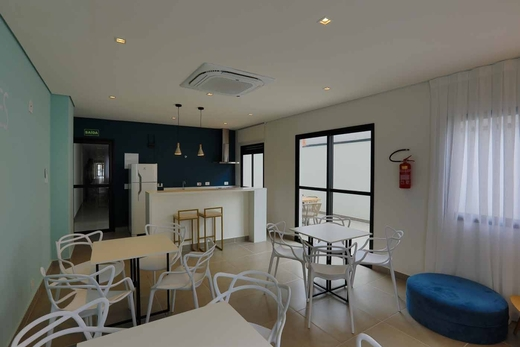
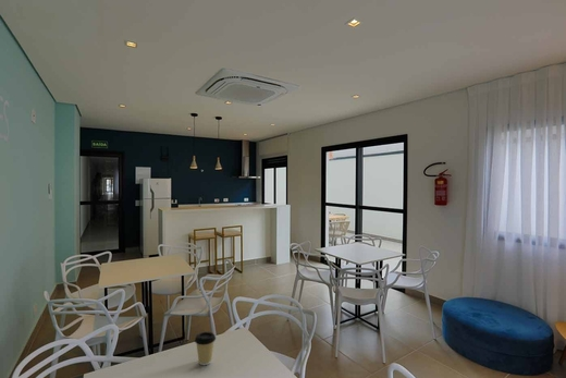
+ coffee cup [194,331,217,366]
